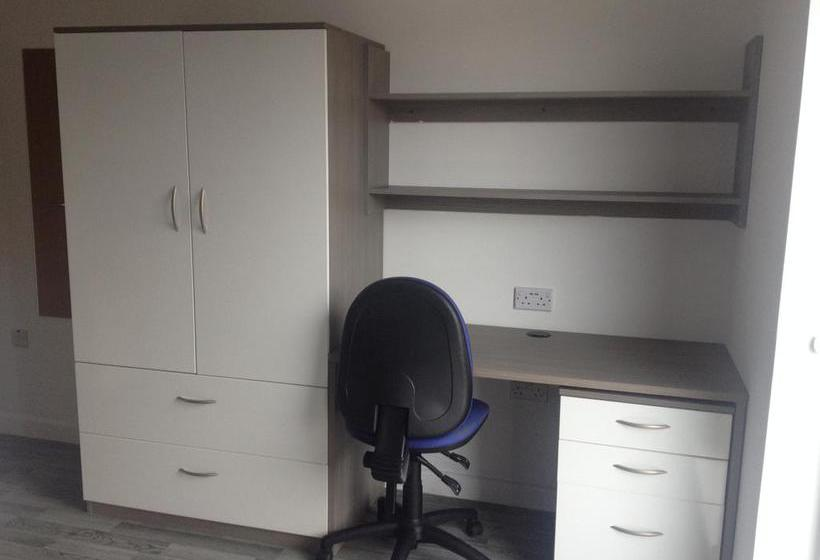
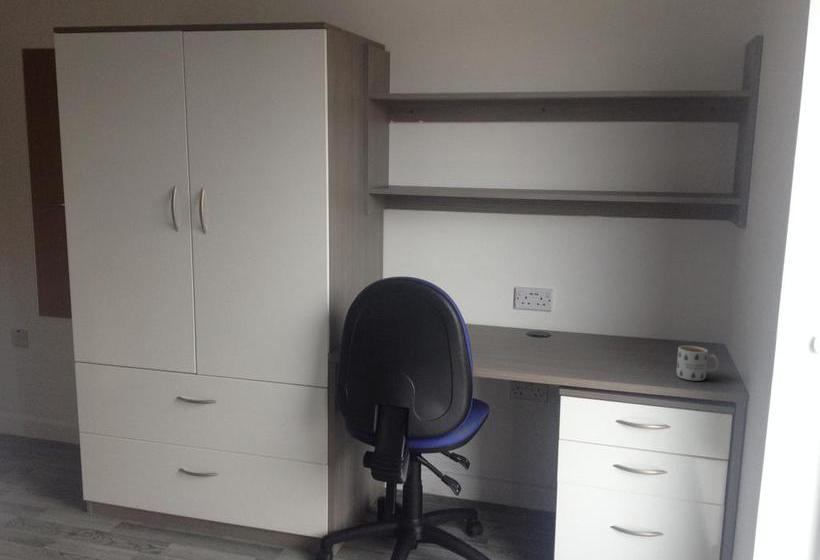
+ mug [676,345,720,382]
